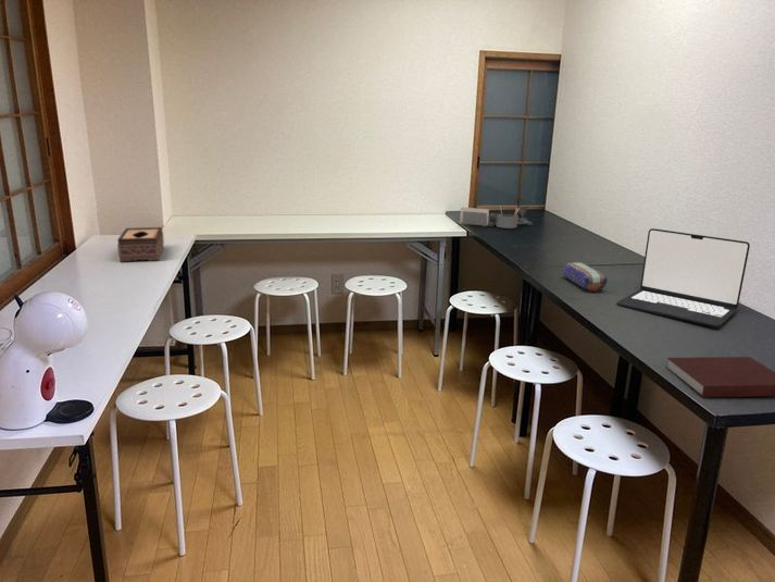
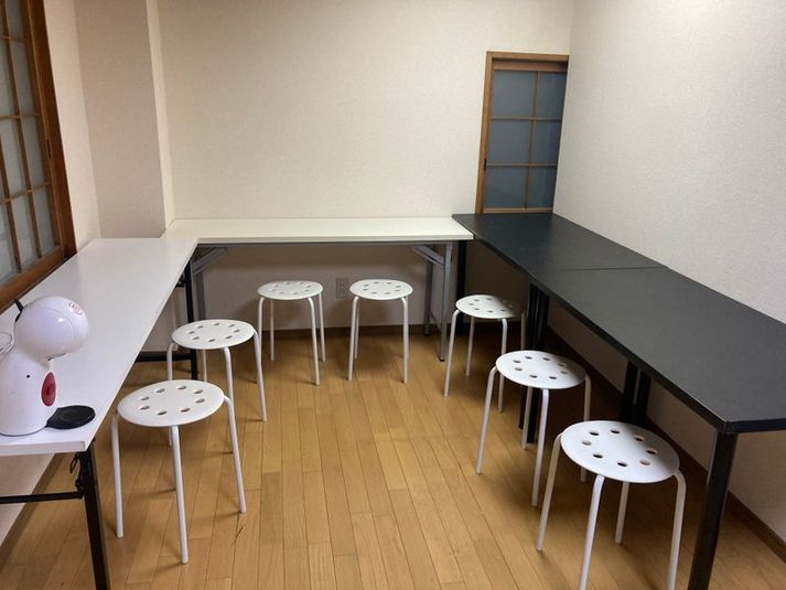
- laptop [615,227,751,327]
- pencil case [562,261,609,293]
- tissue box [116,226,165,262]
- desk organizer [459,203,534,230]
- notebook [665,356,775,398]
